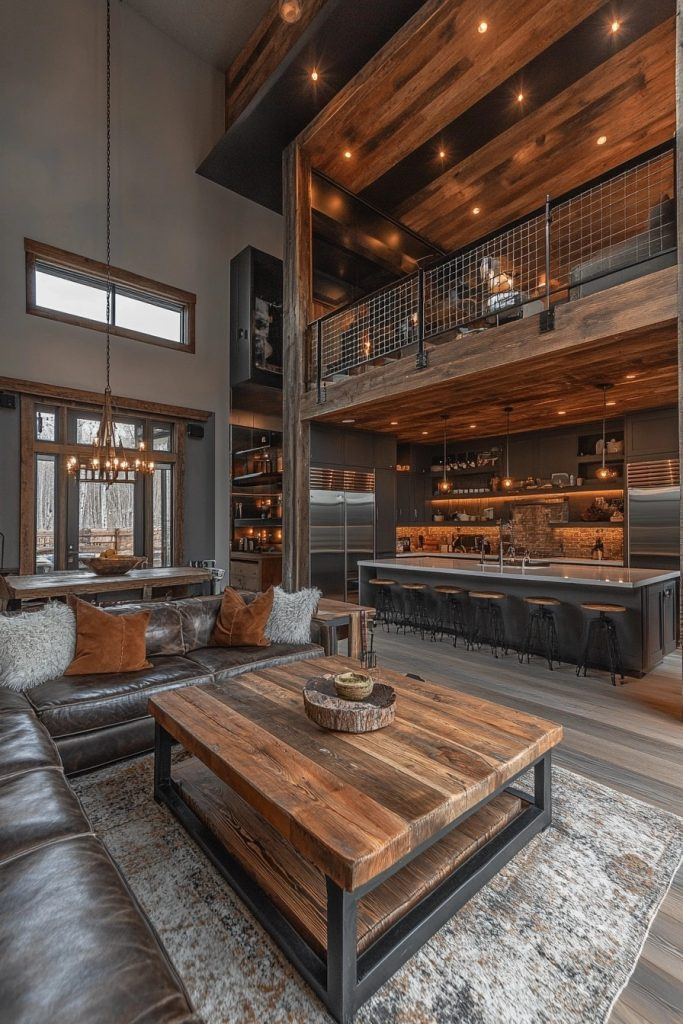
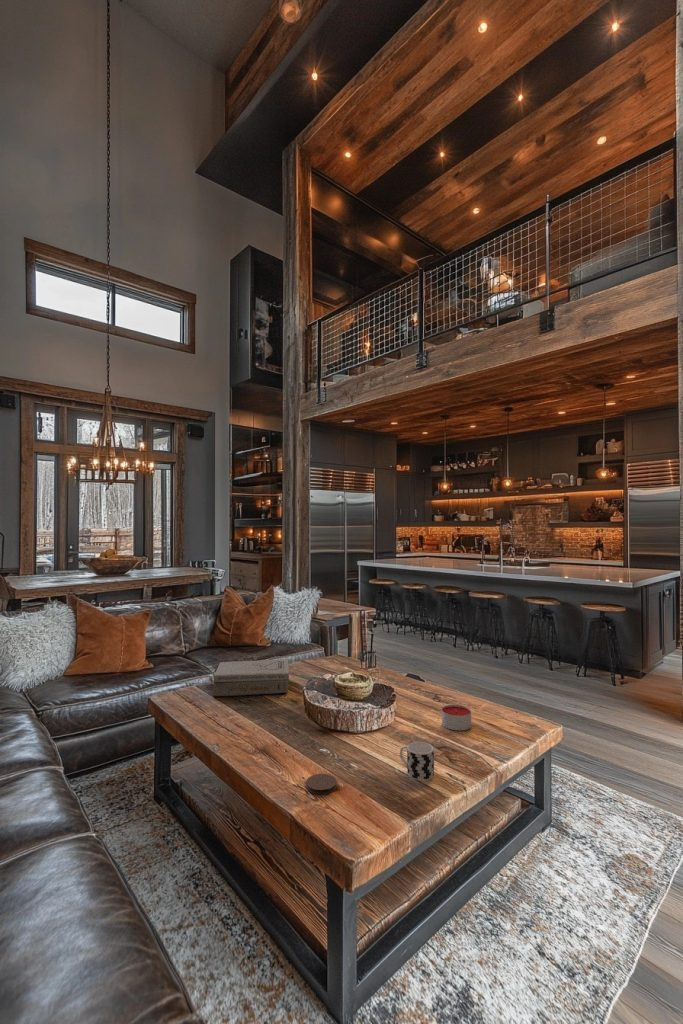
+ cup [399,741,435,781]
+ books [211,658,290,697]
+ candle [441,704,472,732]
+ coaster [305,773,338,795]
